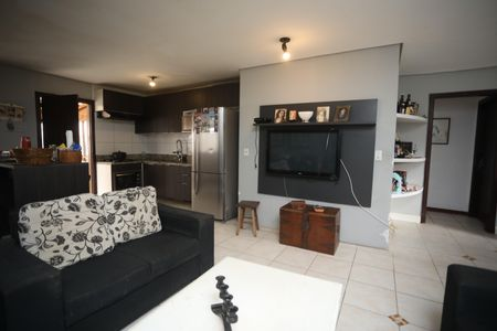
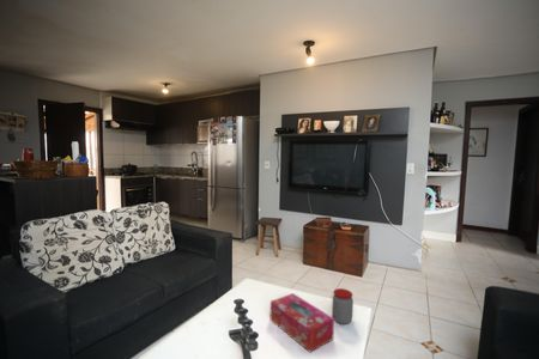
+ jar [331,287,355,325]
+ tissue box [270,292,335,353]
